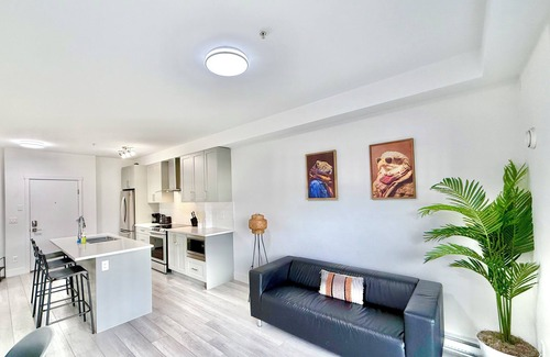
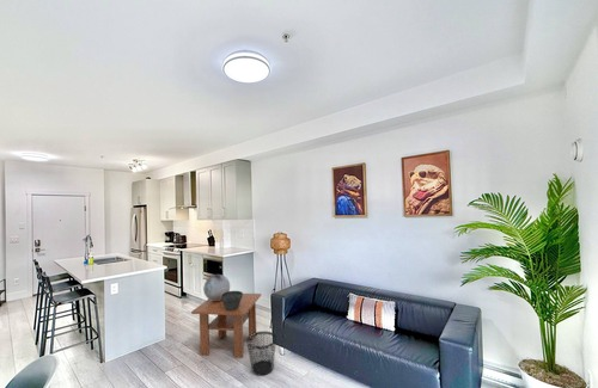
+ wastebasket [245,331,277,377]
+ ceramic pot [221,290,244,310]
+ coffee table [190,292,262,359]
+ decorative globe [202,273,231,301]
